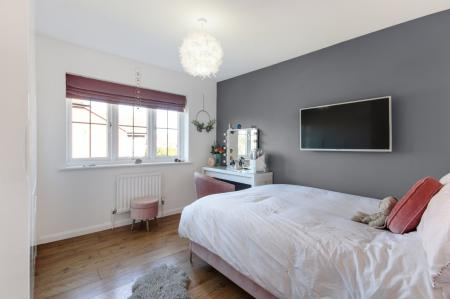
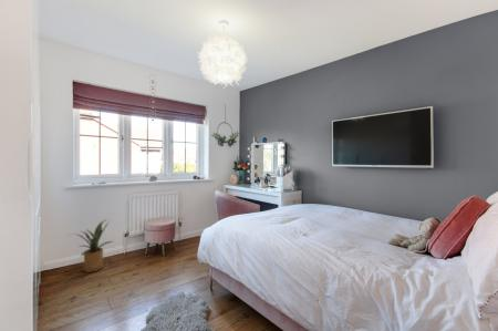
+ house plant [68,218,114,273]
